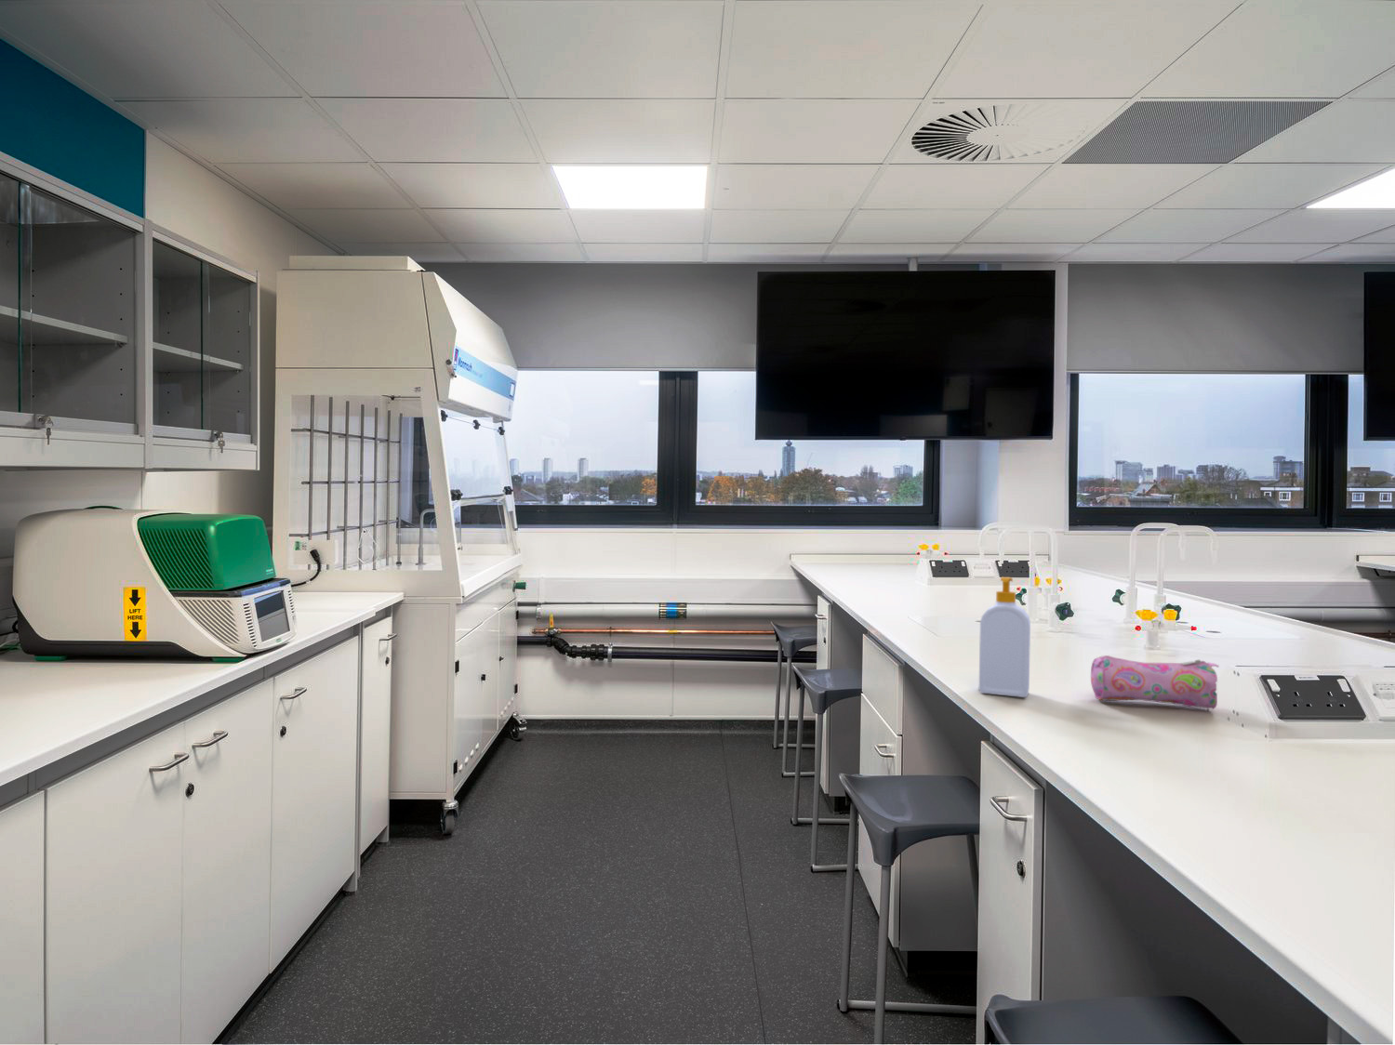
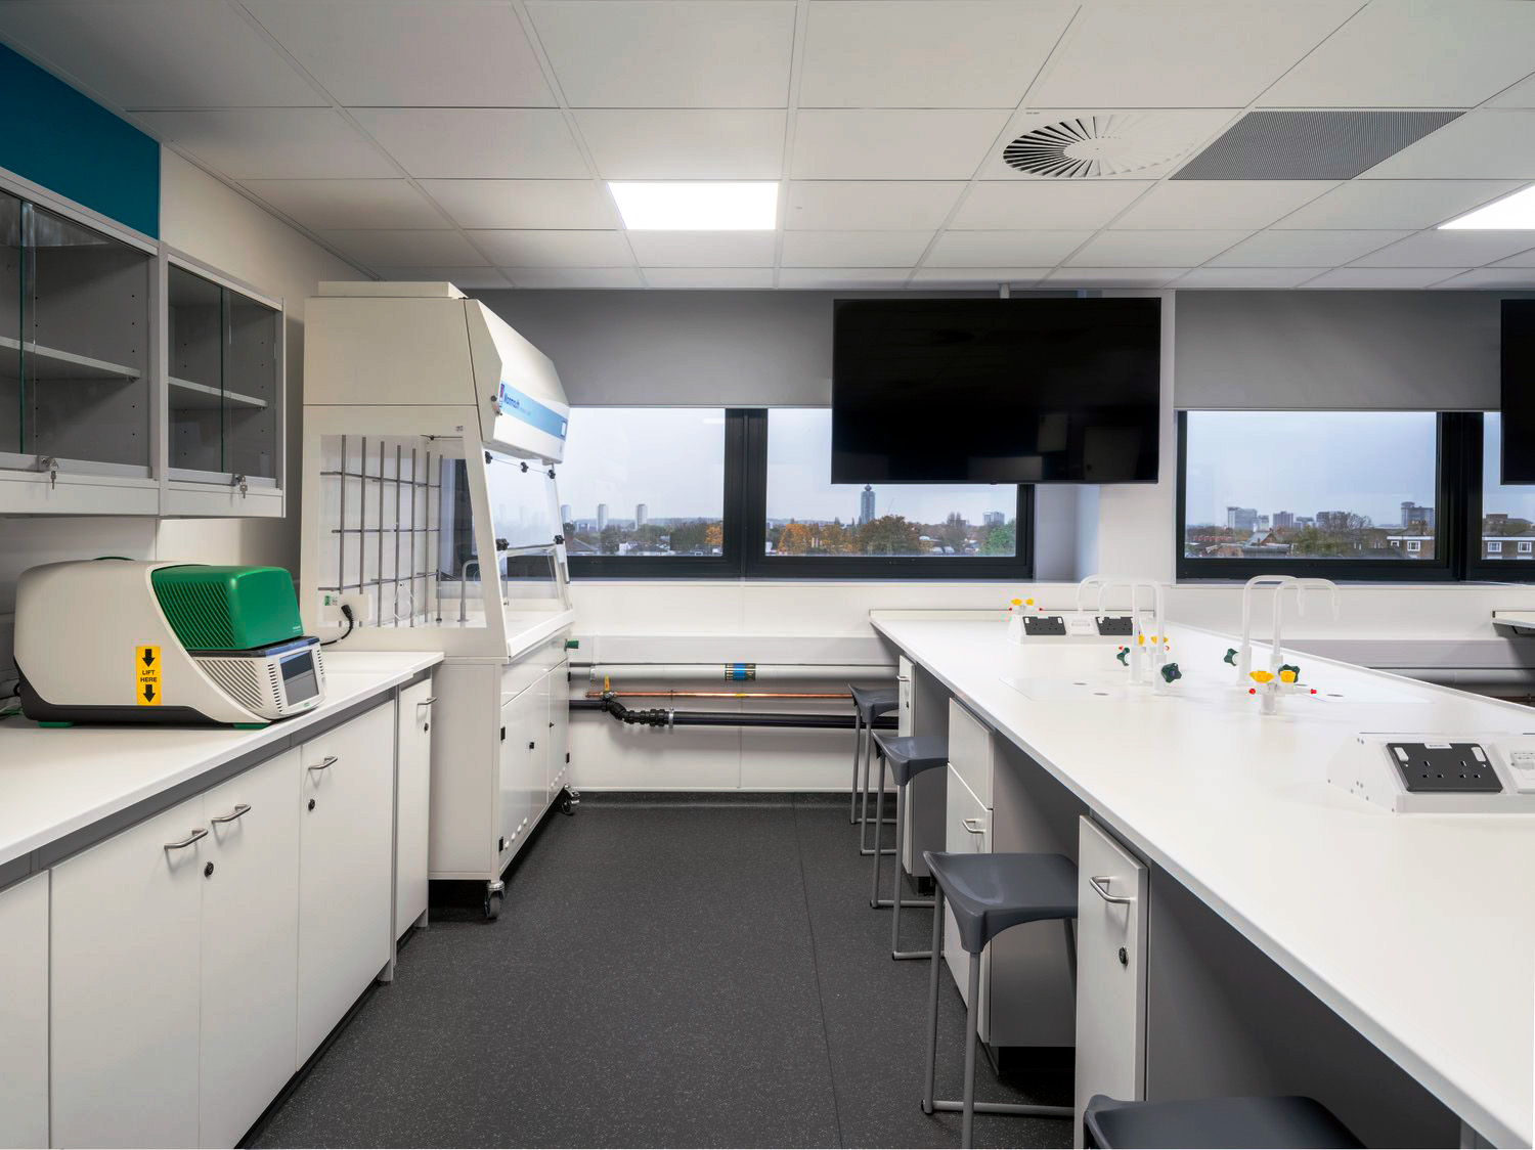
- soap bottle [978,576,1032,698]
- pencil case [1090,654,1220,709]
